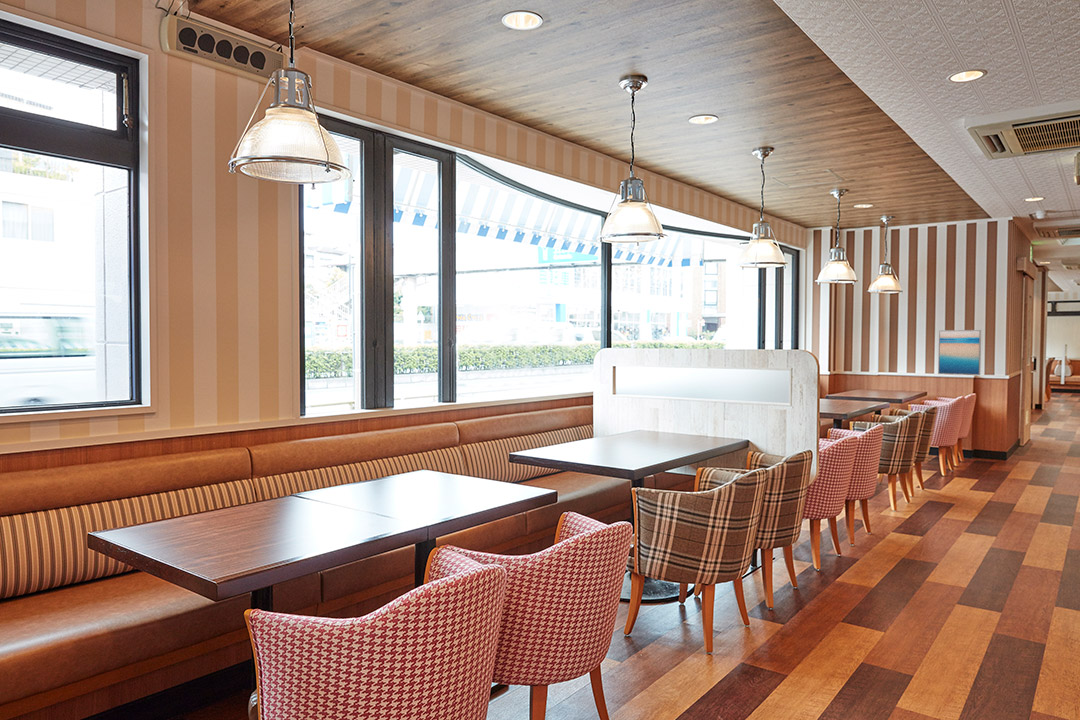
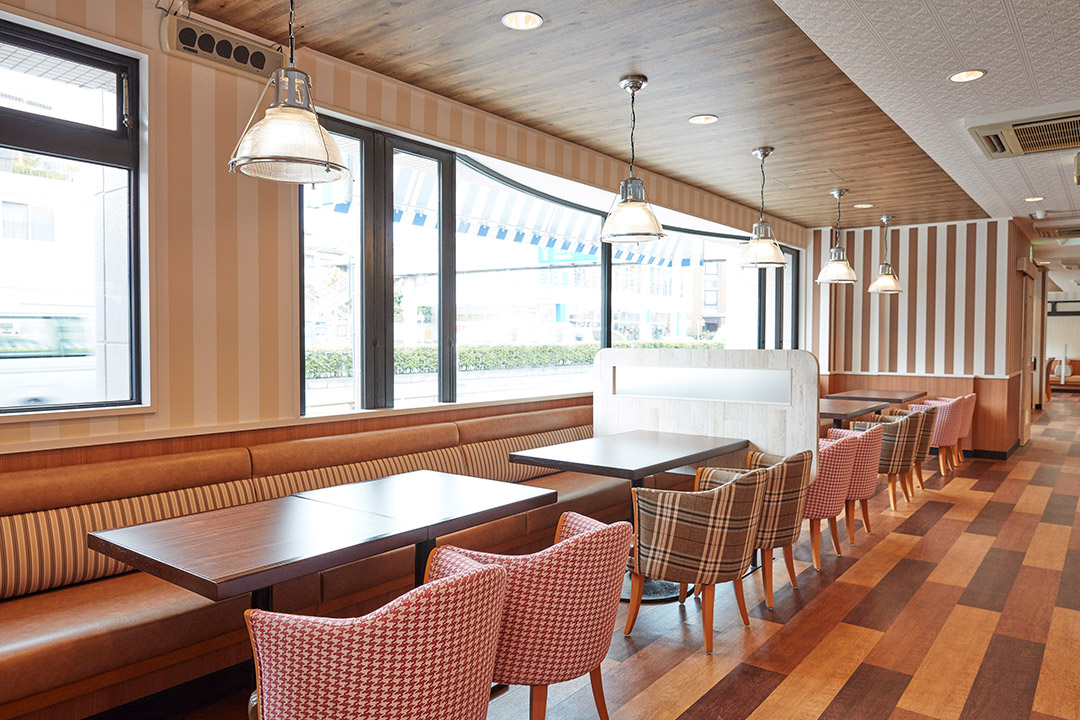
- wall art [937,329,982,376]
